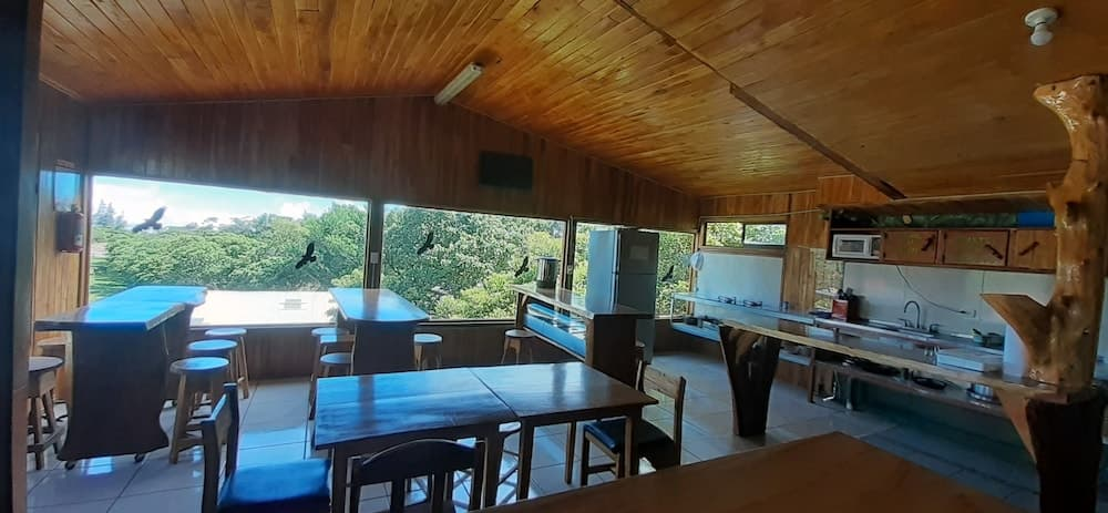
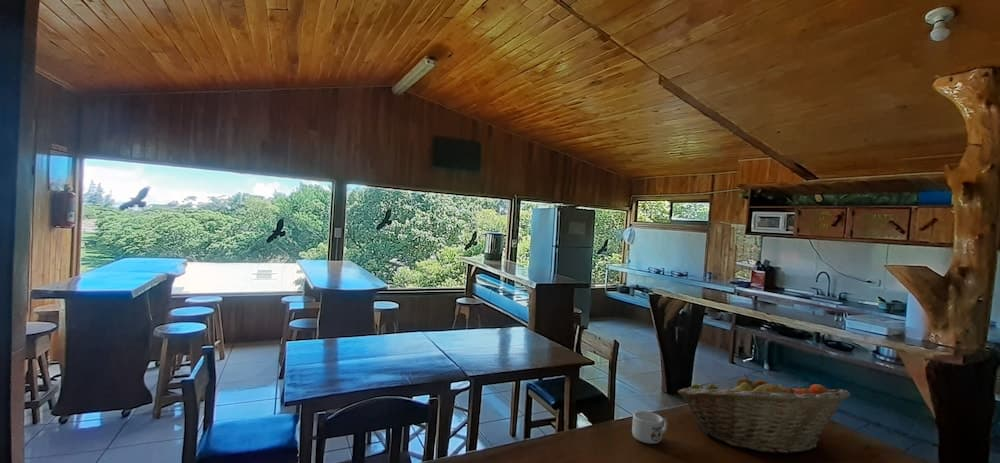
+ mug [631,410,669,445]
+ fruit basket [677,373,851,455]
